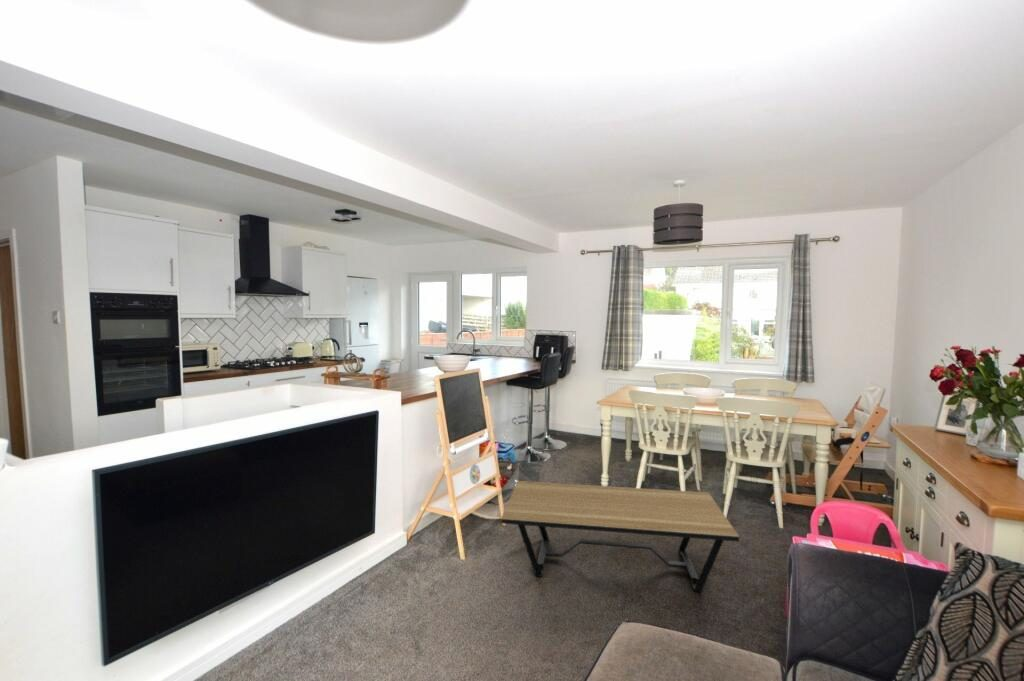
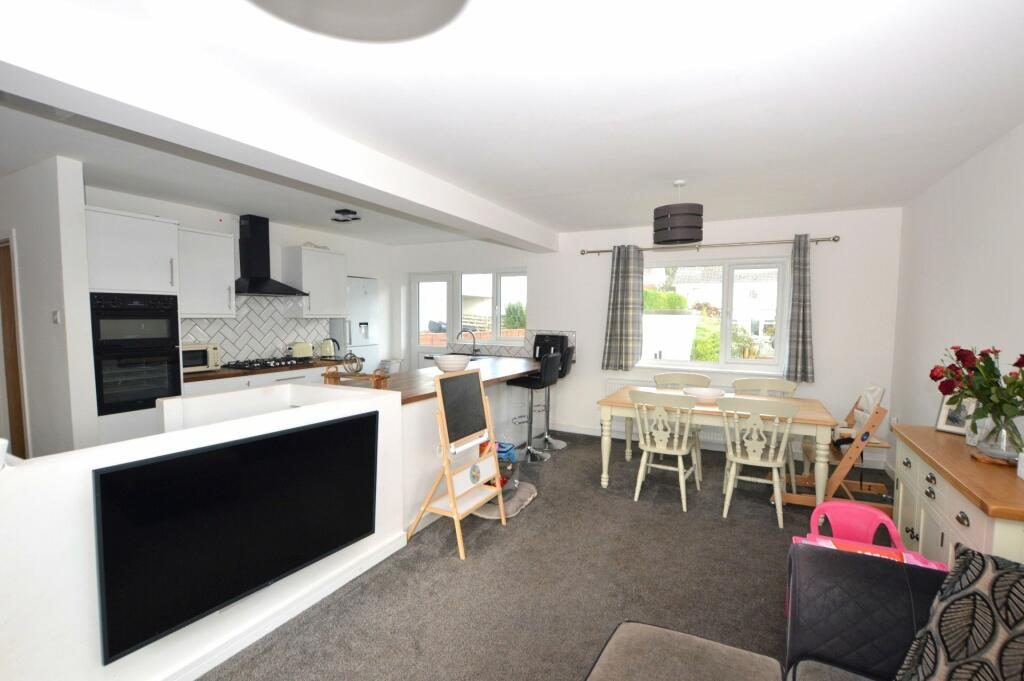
- coffee table [500,480,740,593]
